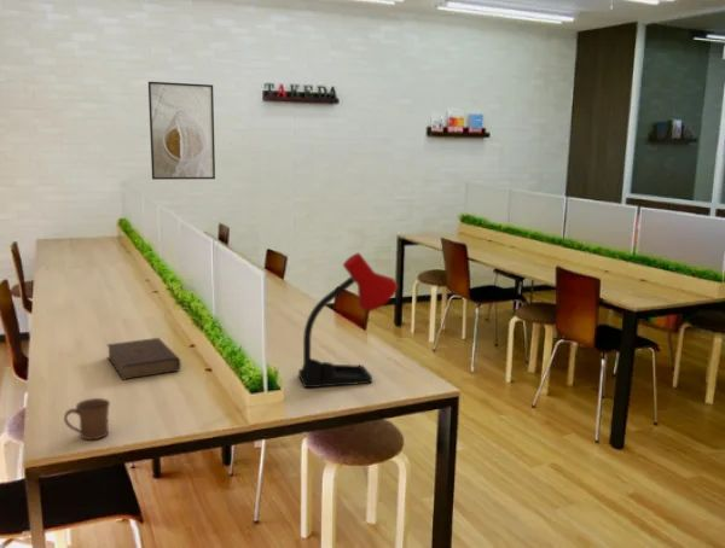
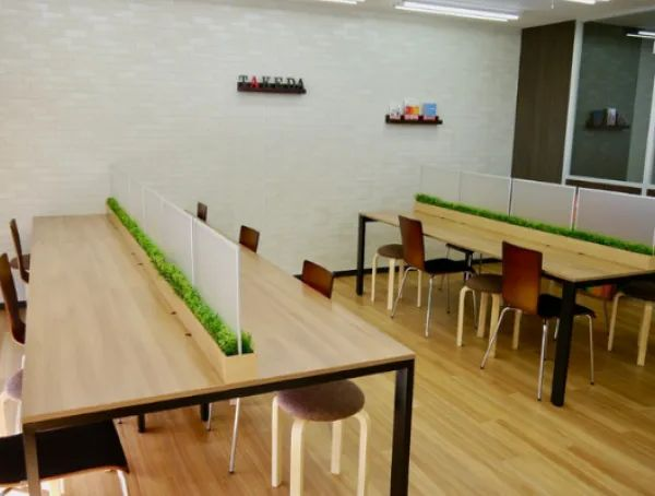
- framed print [147,81,216,181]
- mug [63,397,111,442]
- desk lamp [297,252,399,389]
- book [105,337,182,381]
